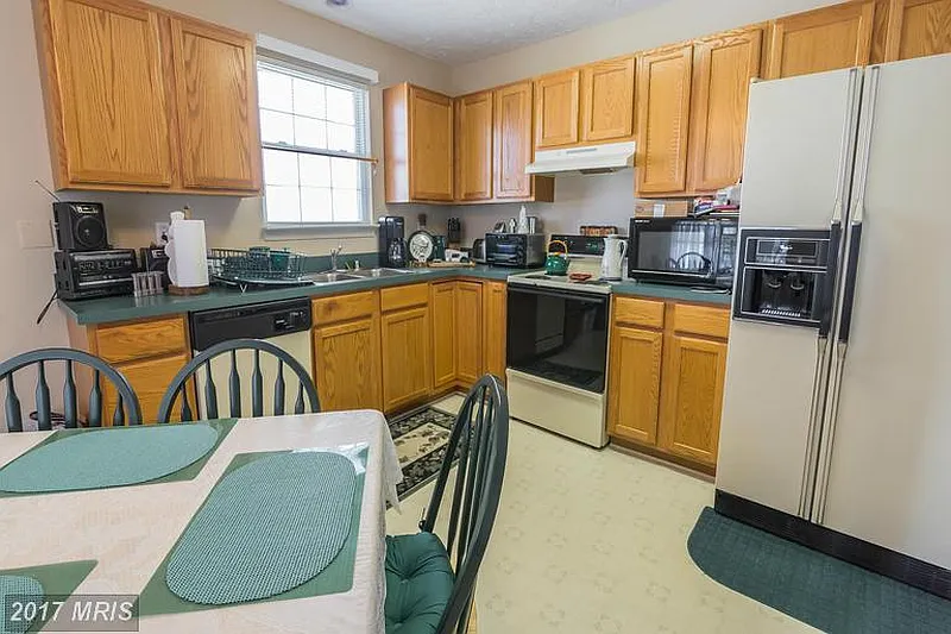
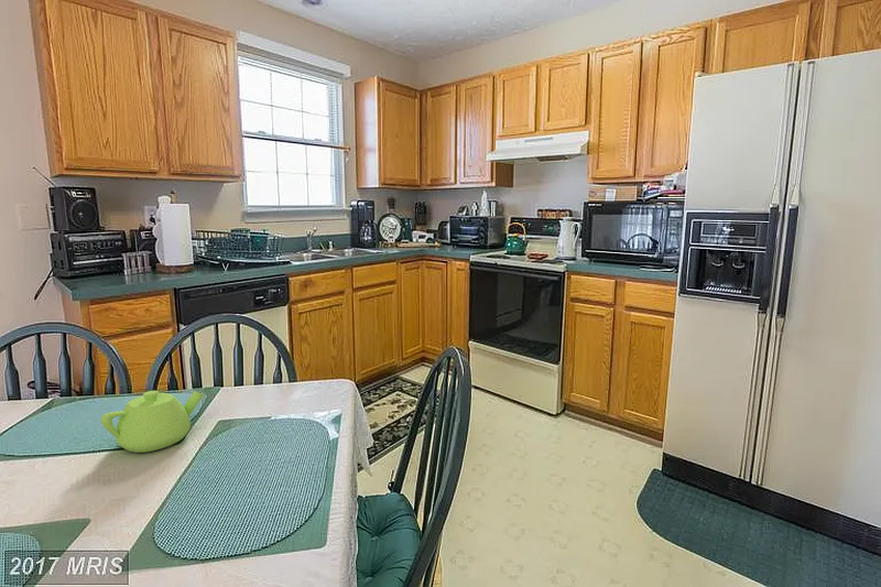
+ teapot [100,390,205,454]
